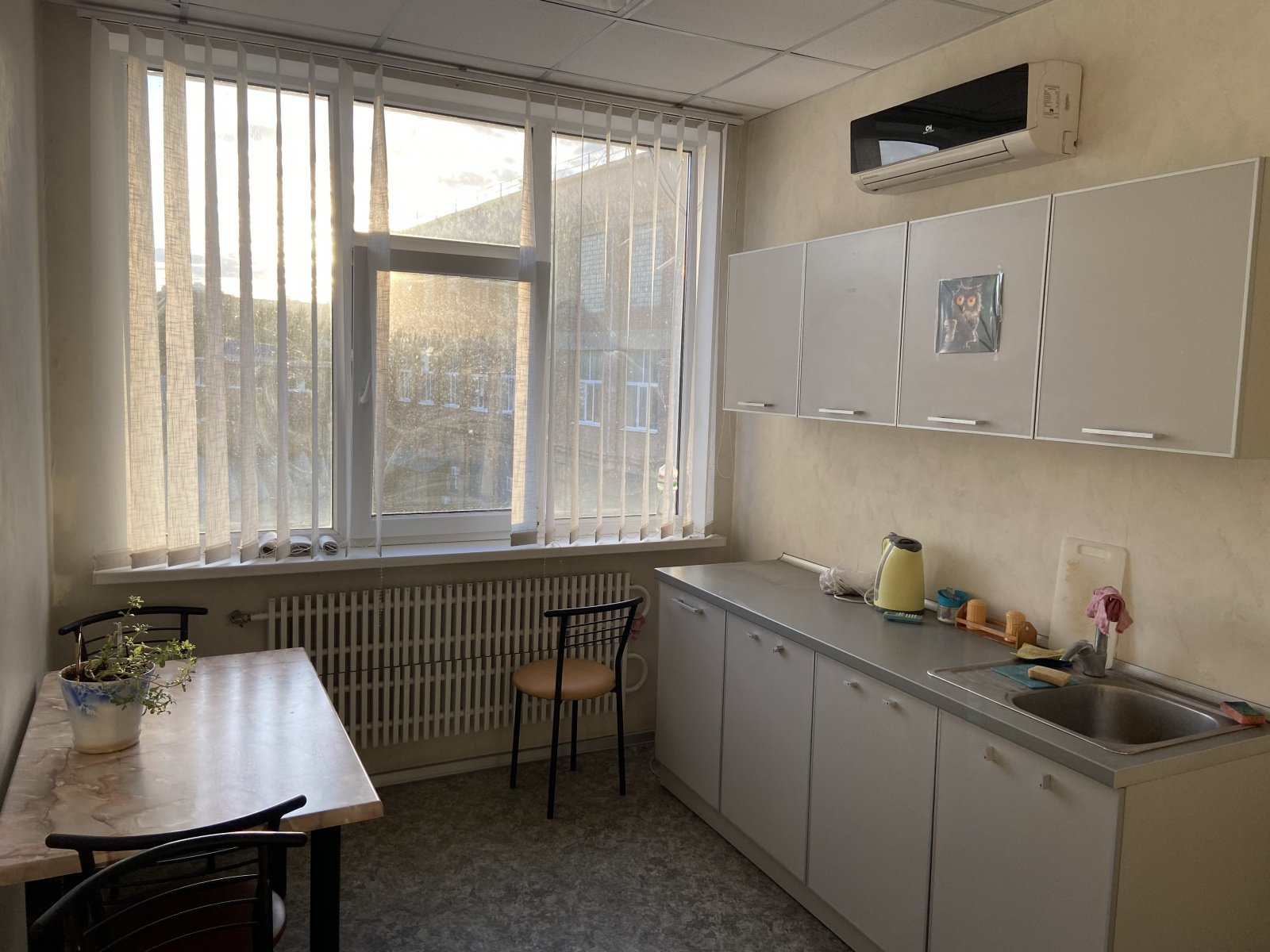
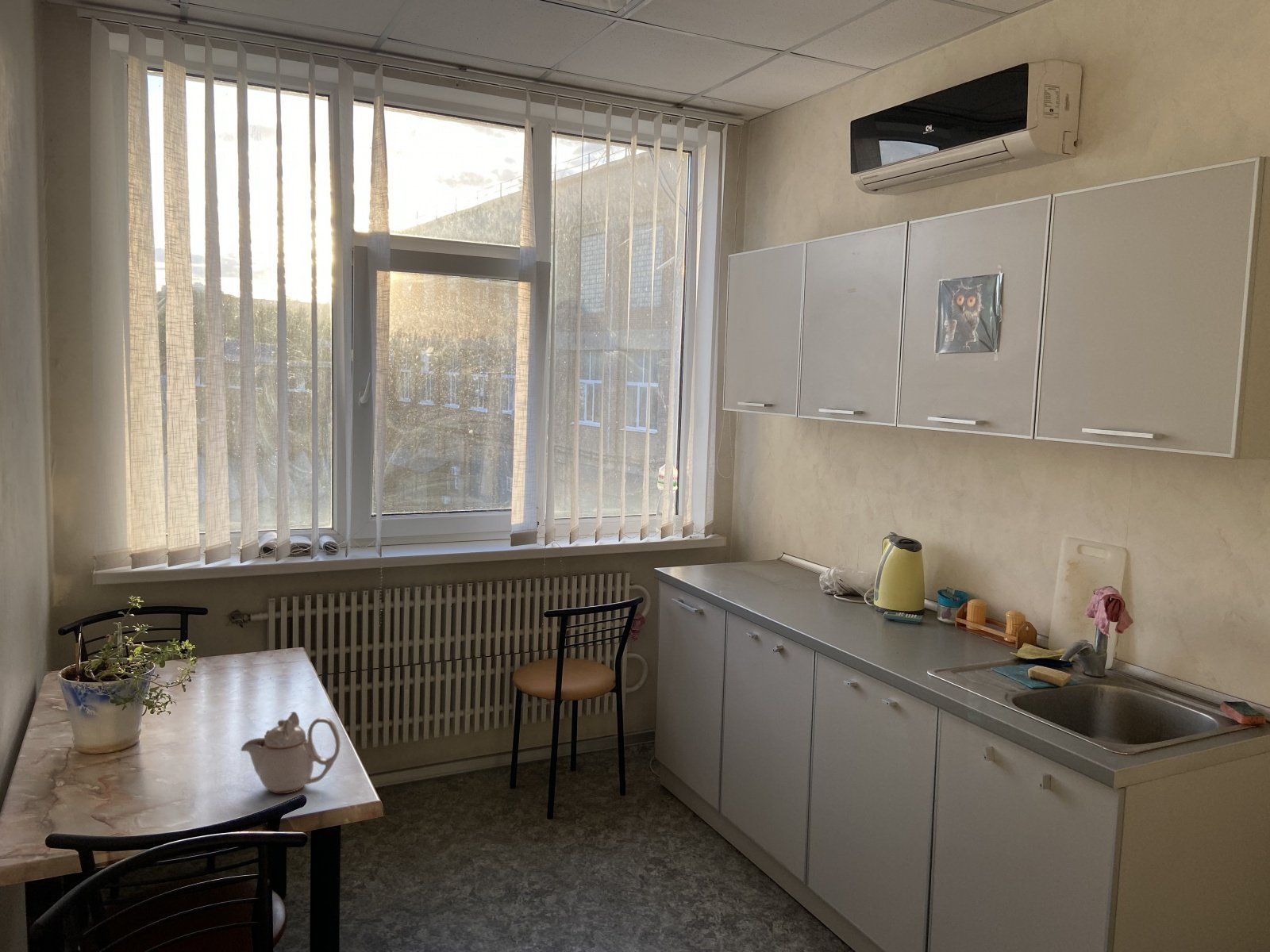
+ teapot [240,711,341,794]
